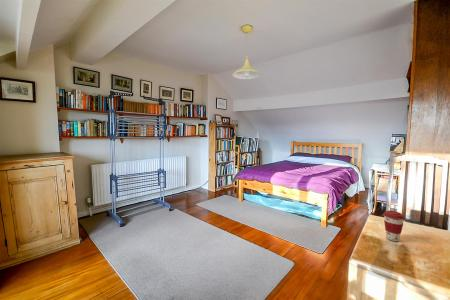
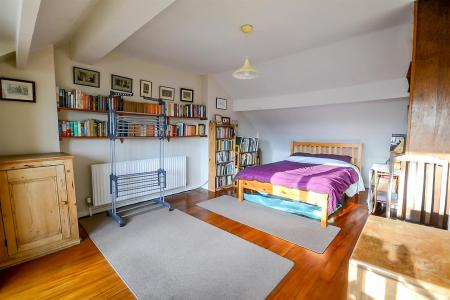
- coffee cup [383,210,406,242]
